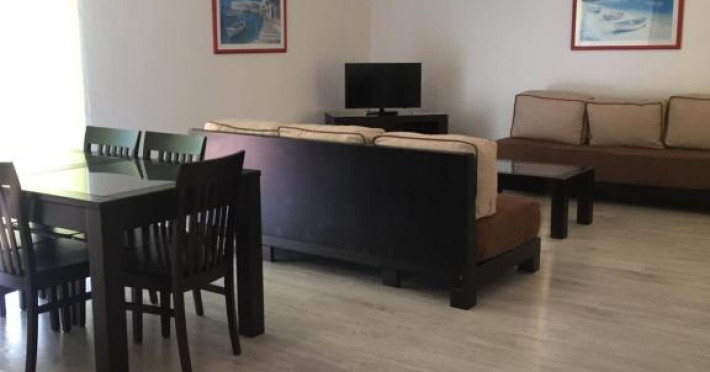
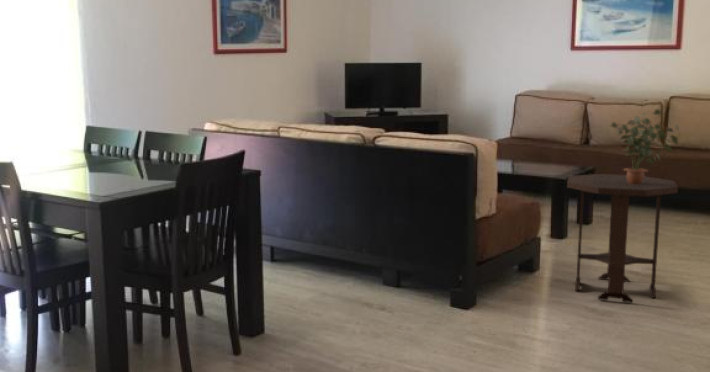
+ potted plant [610,108,682,184]
+ side table [566,173,679,303]
